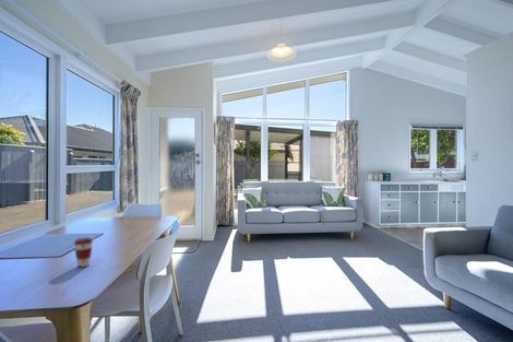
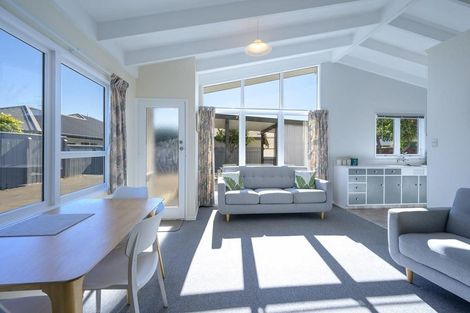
- coffee cup [73,237,94,268]
